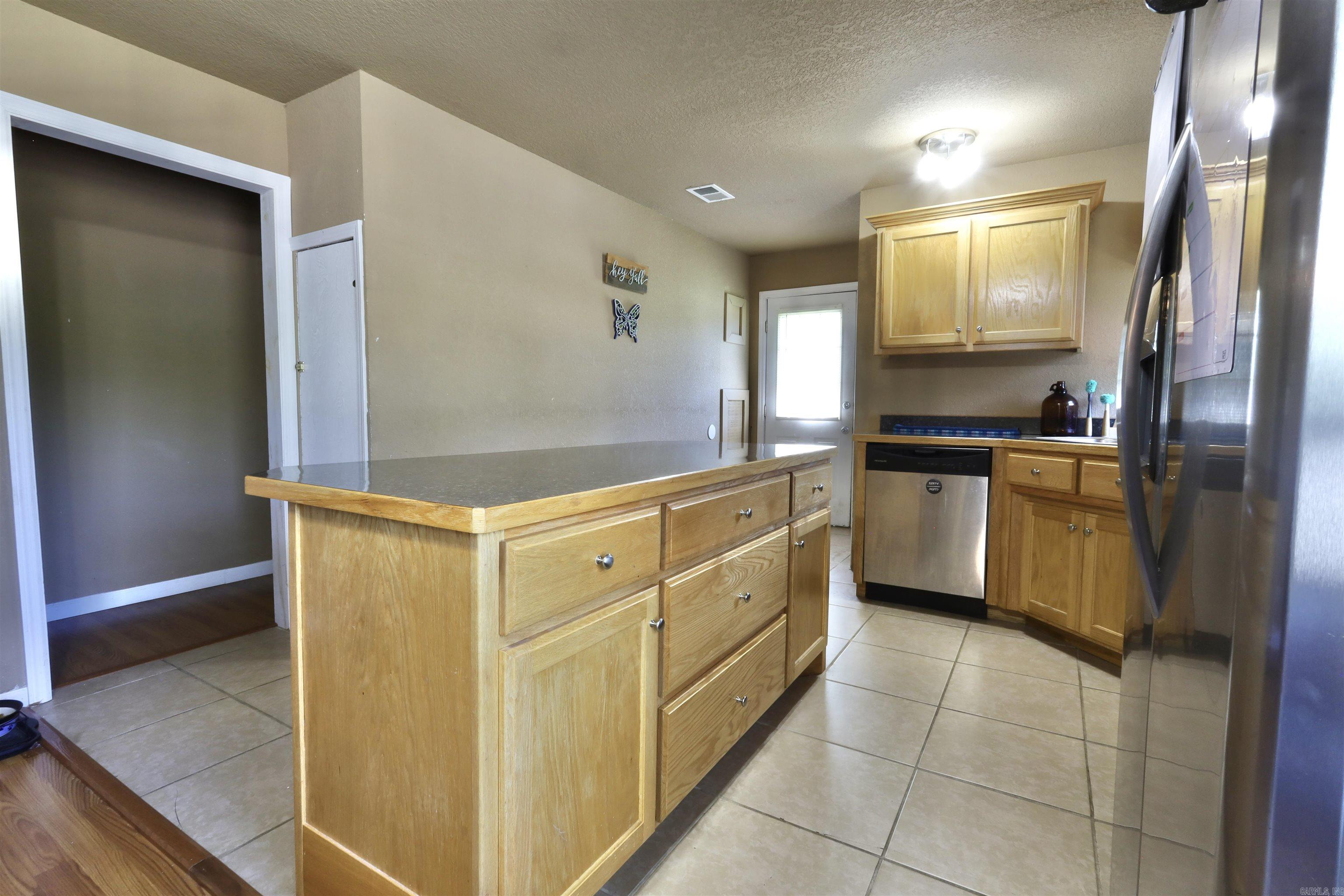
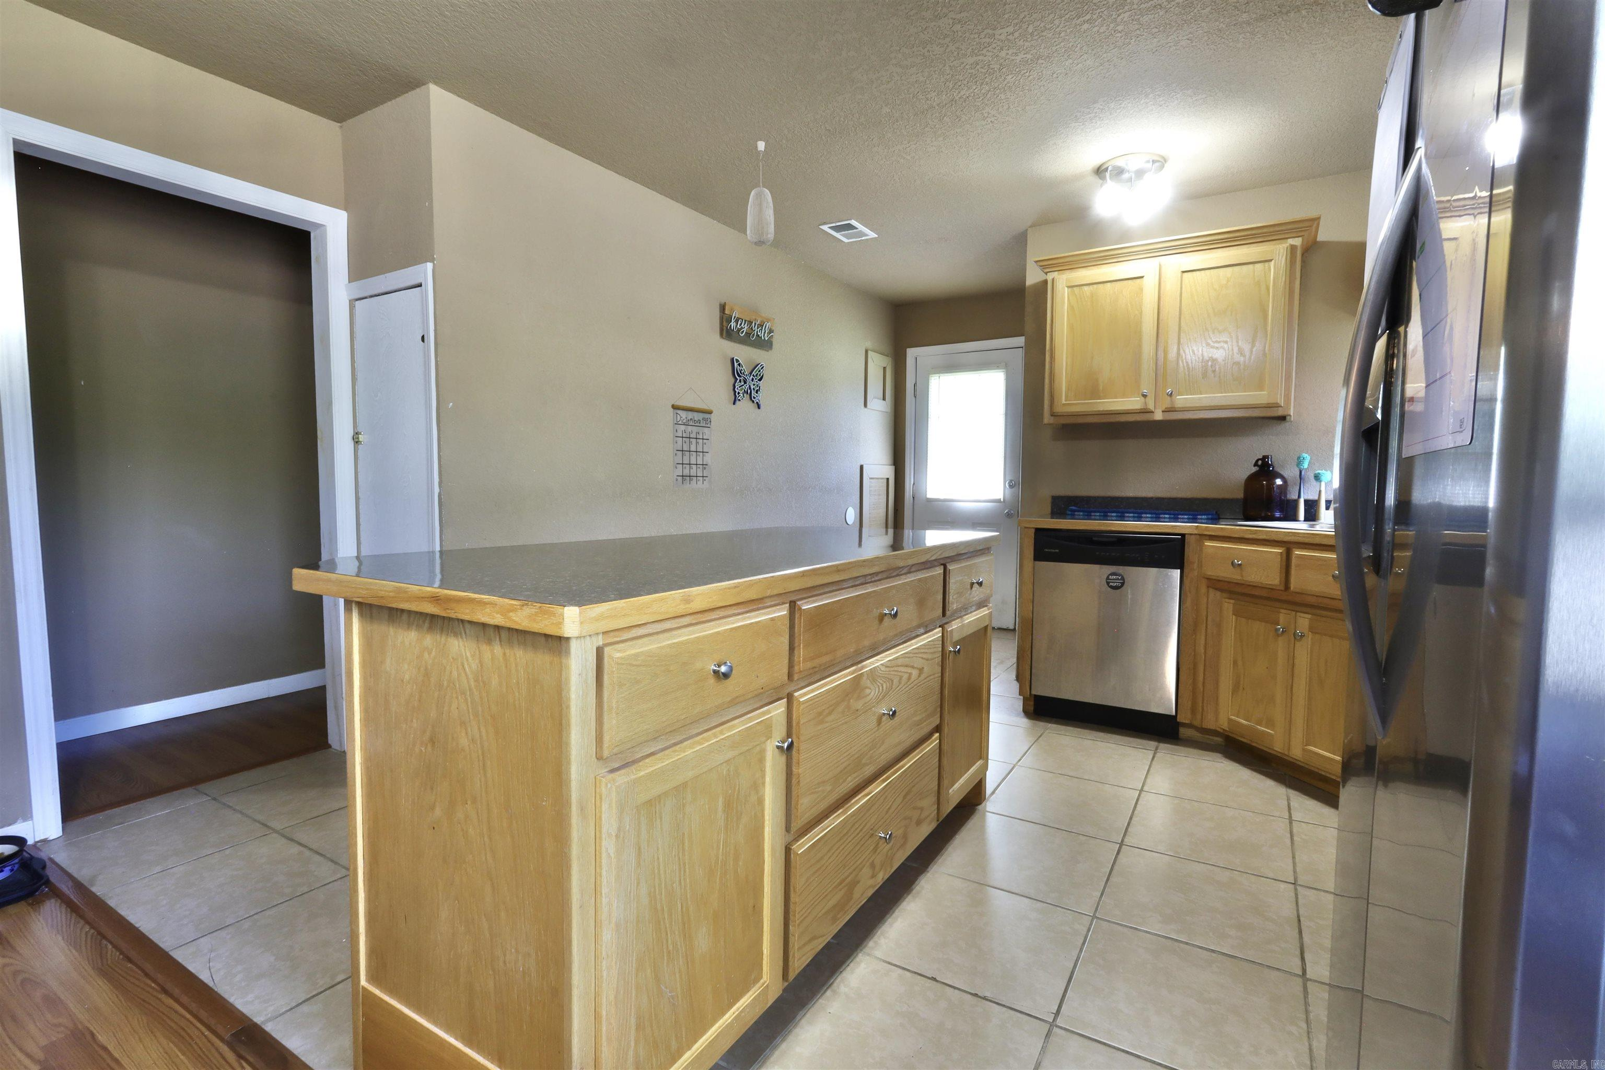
+ pendant light [746,141,774,247]
+ calendar [671,387,714,488]
